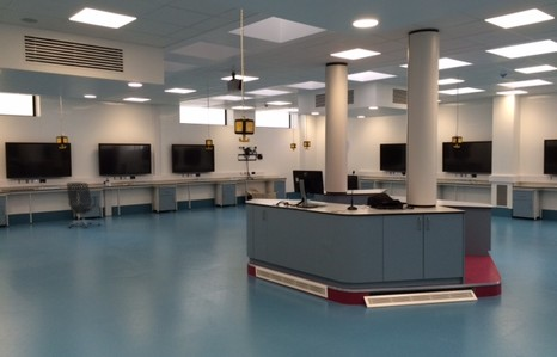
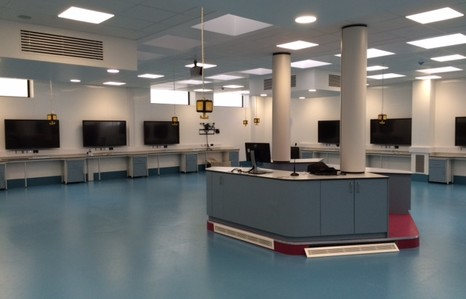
- office chair [66,181,102,229]
